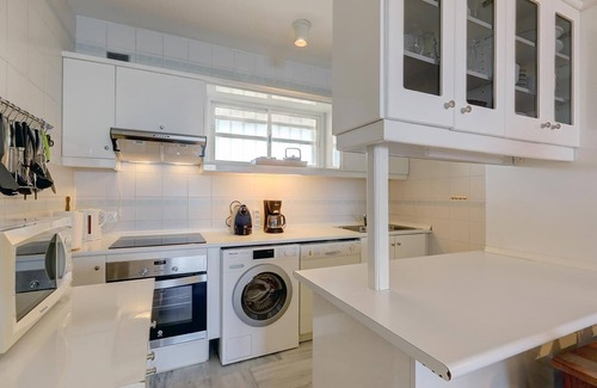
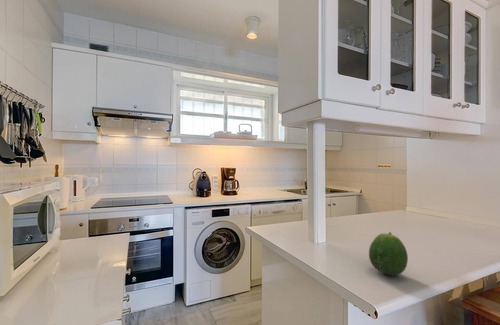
+ fruit [368,231,409,276]
